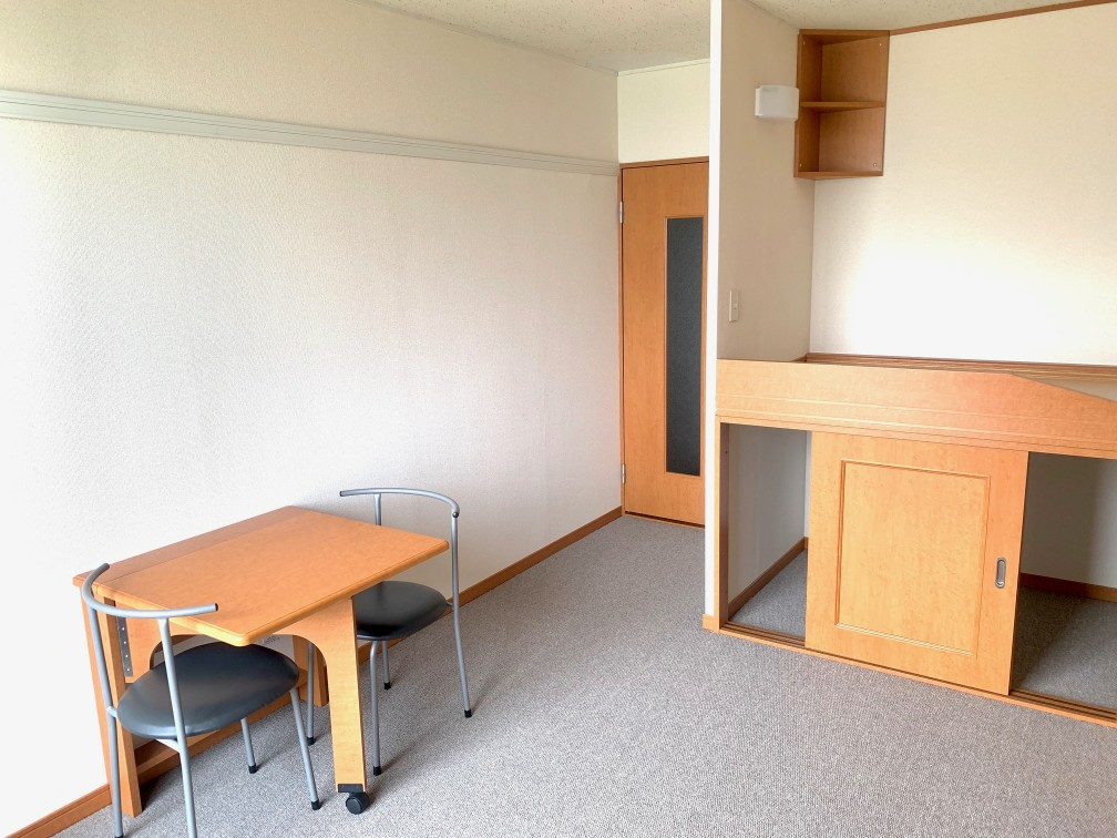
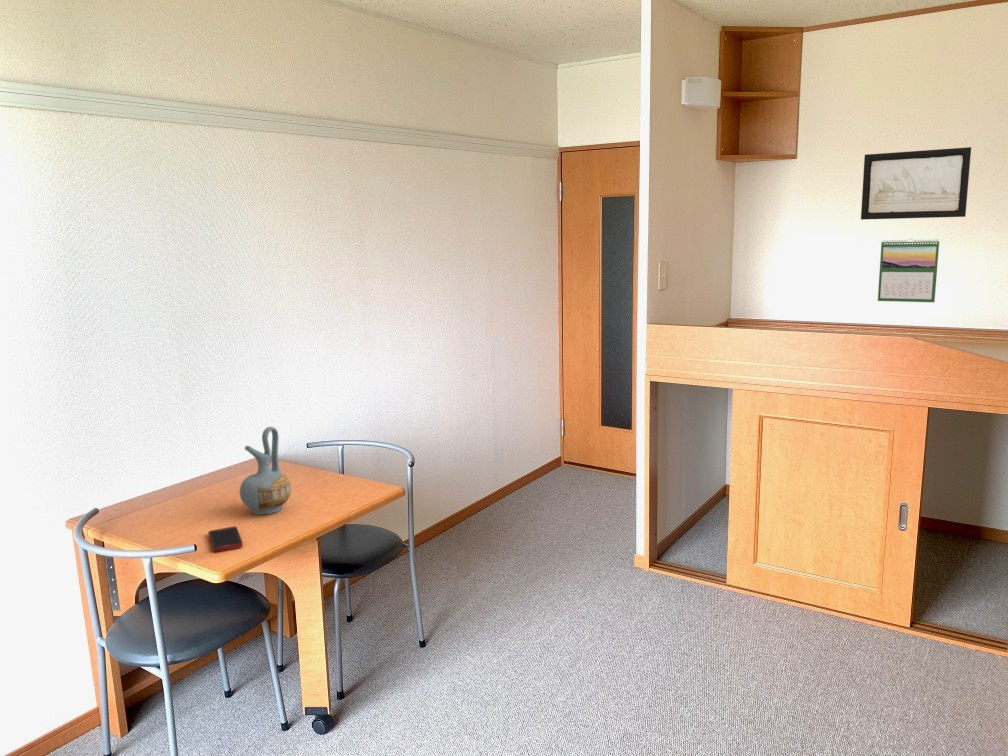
+ wall art [860,146,972,221]
+ cell phone [207,525,244,553]
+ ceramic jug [239,426,292,516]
+ calendar [877,238,940,303]
